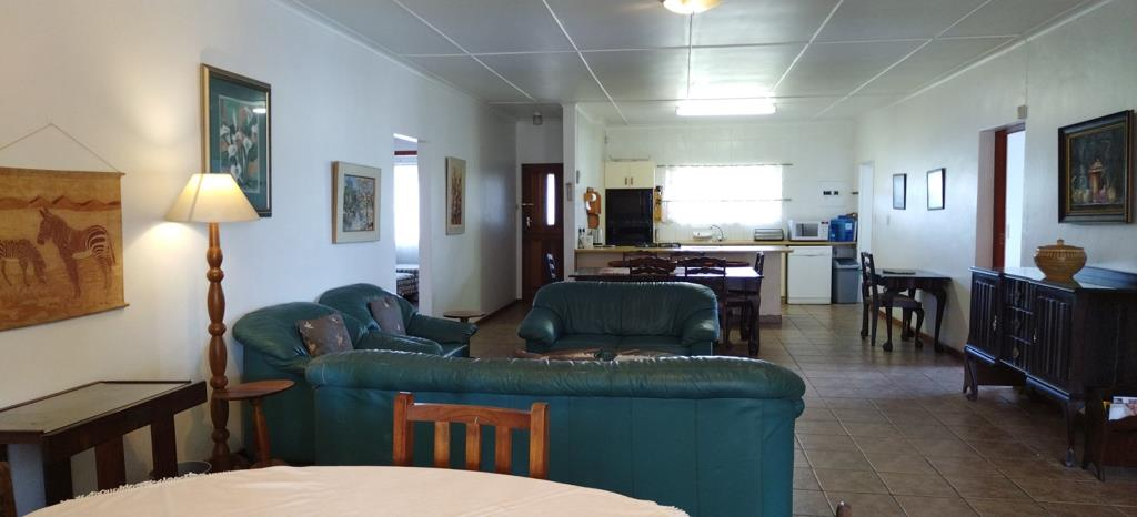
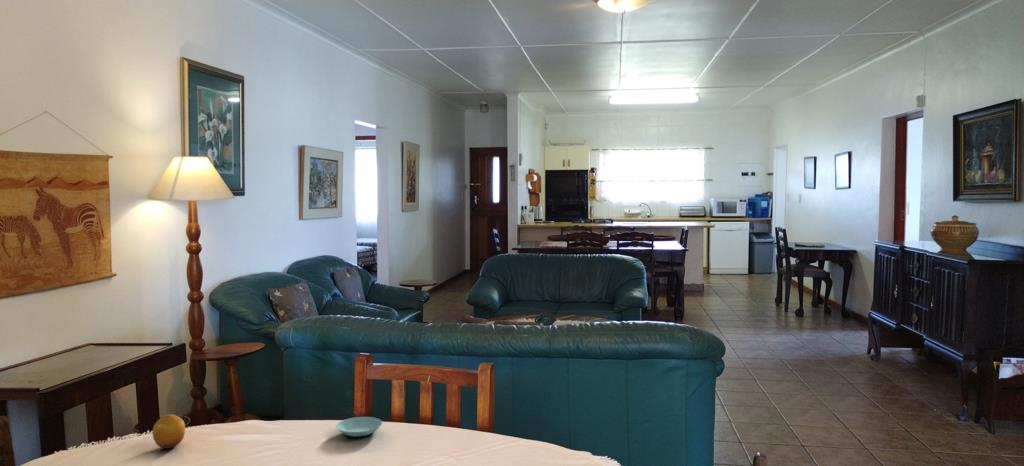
+ fruit [151,413,186,450]
+ saucer [335,416,383,438]
